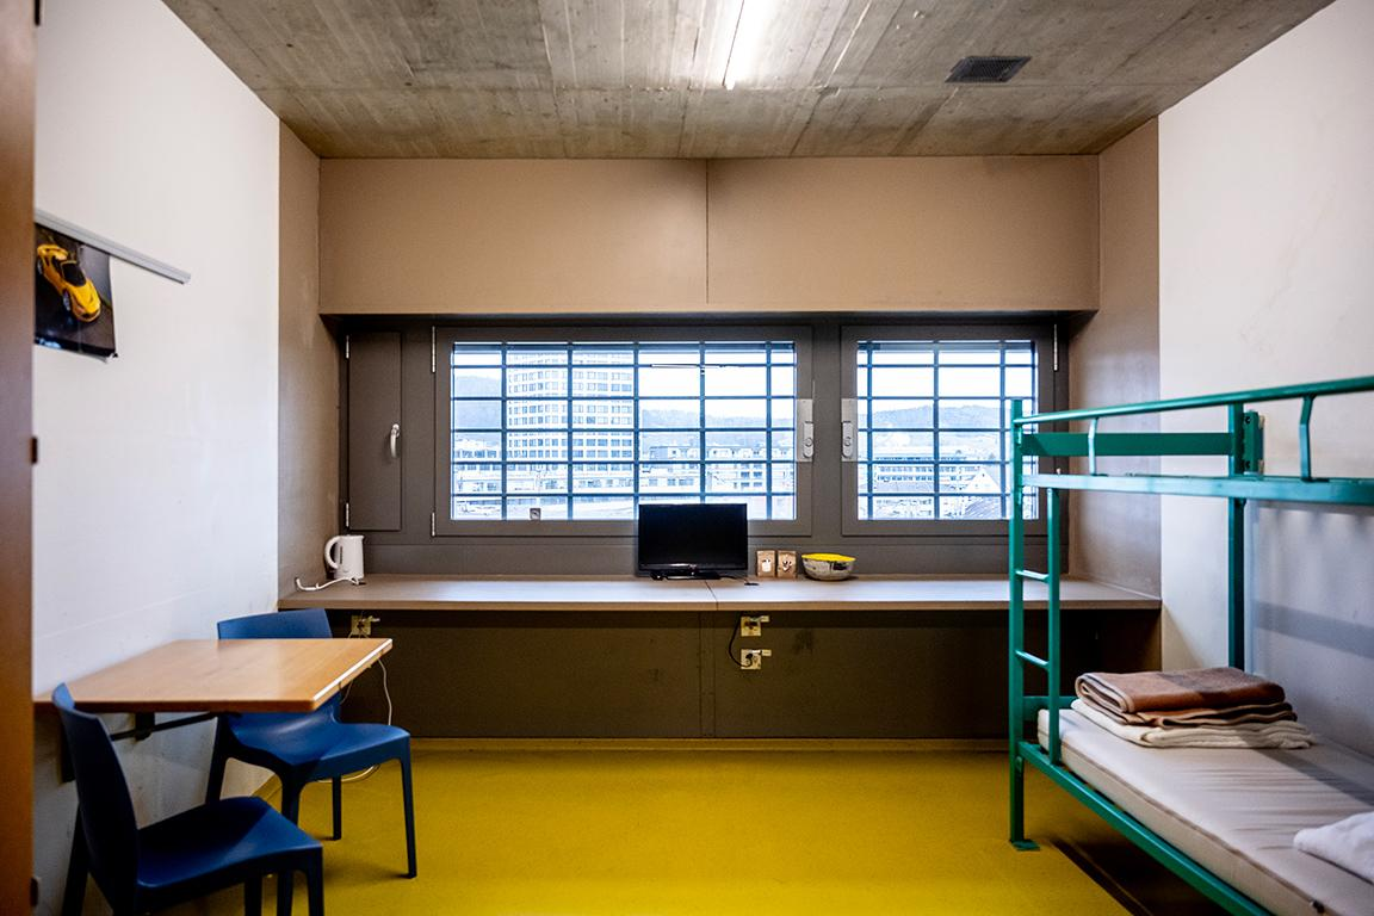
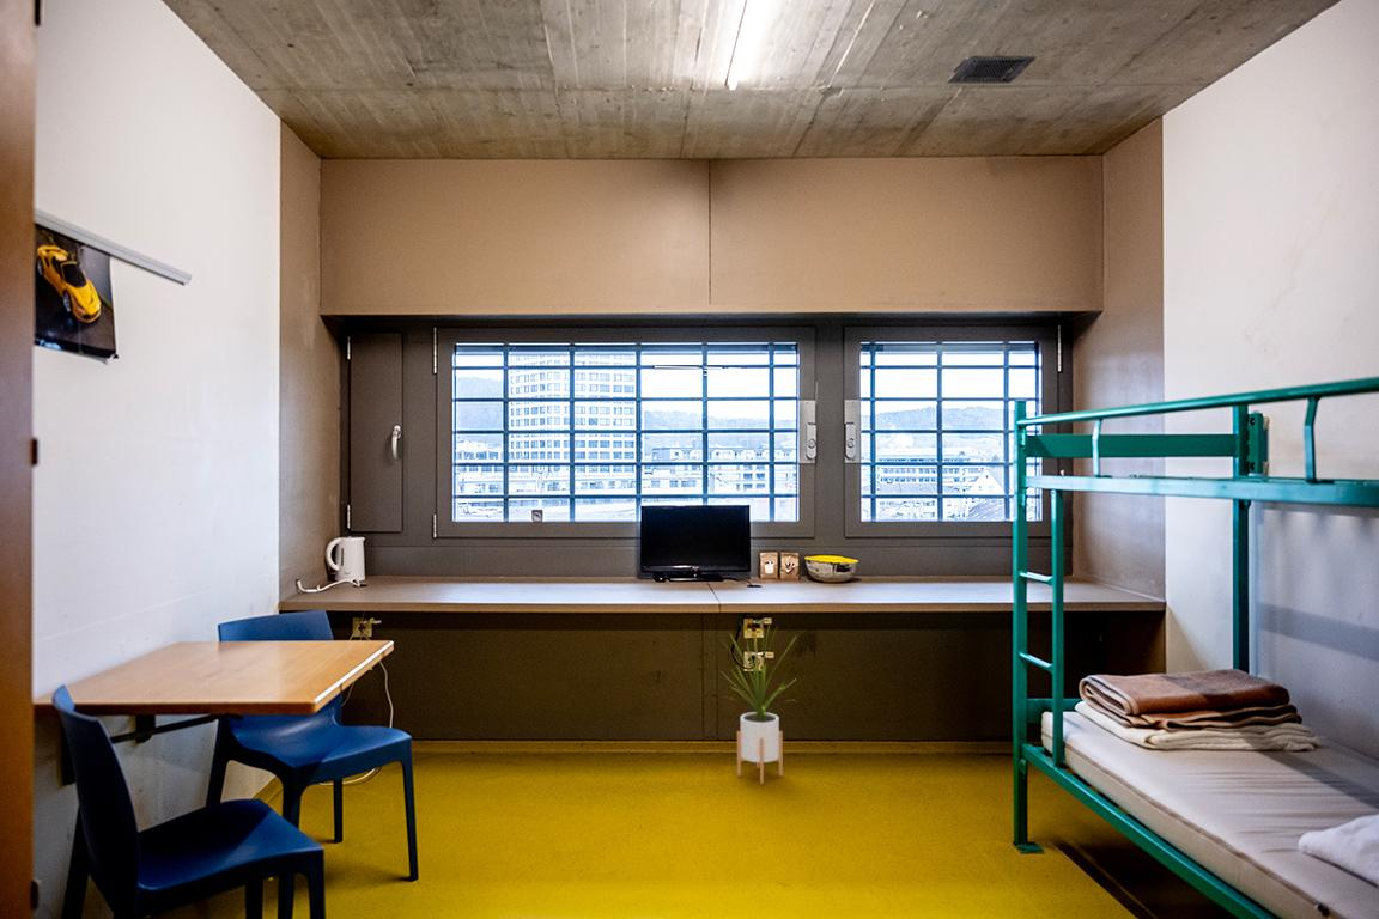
+ house plant [719,620,801,785]
